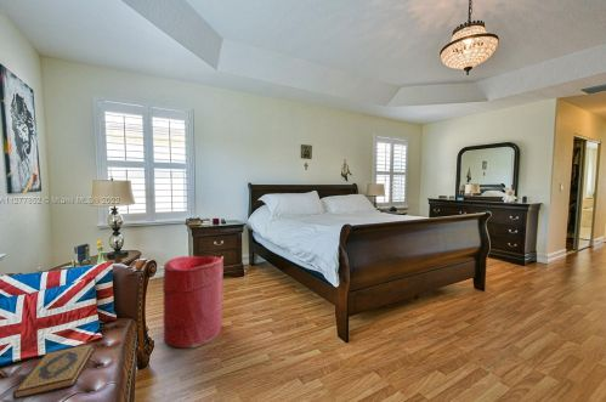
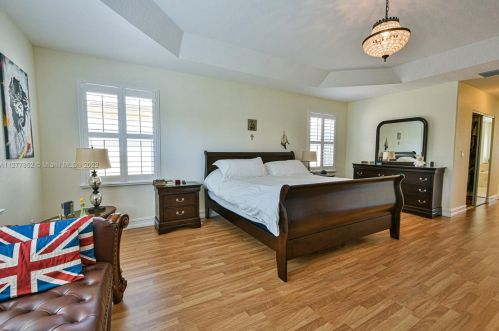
- hardback book [12,342,96,401]
- laundry hamper [162,255,225,349]
